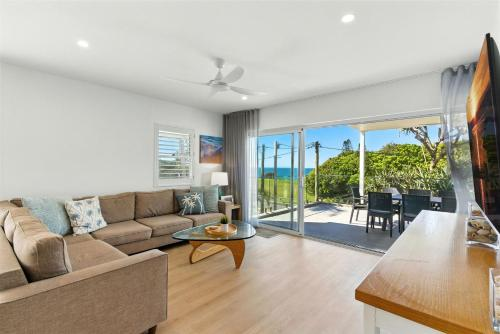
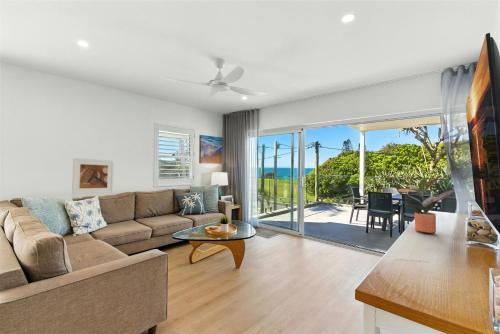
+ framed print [71,157,115,195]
+ potted plant [396,175,454,234]
